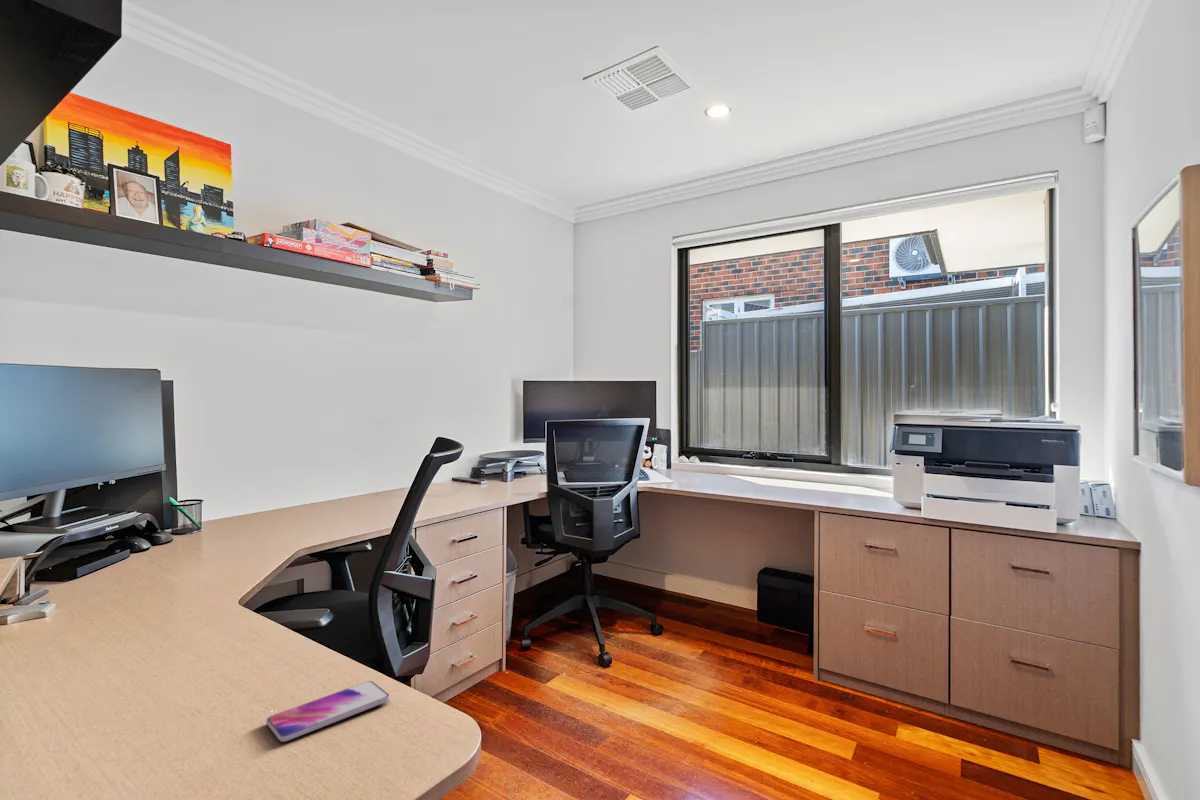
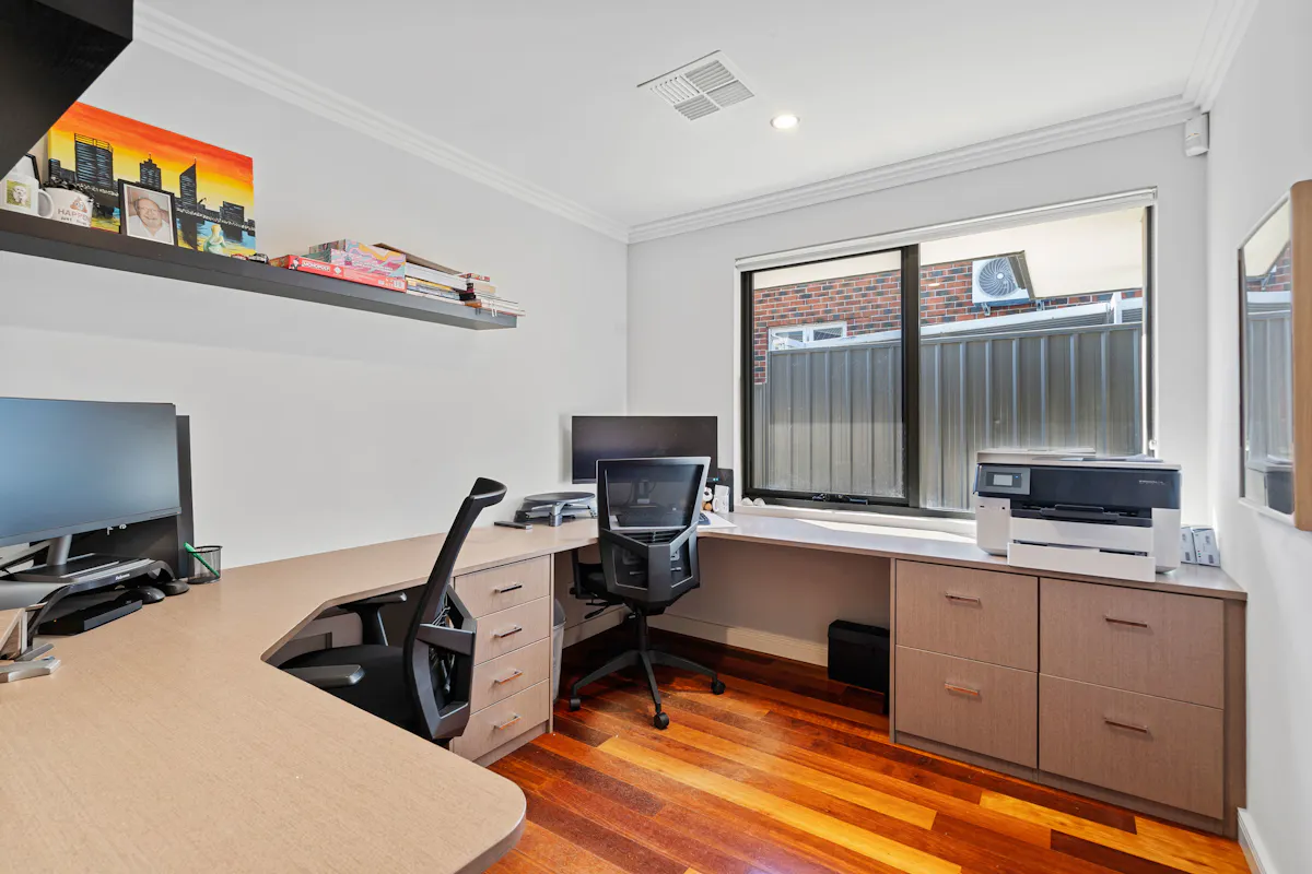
- smartphone [265,680,391,743]
